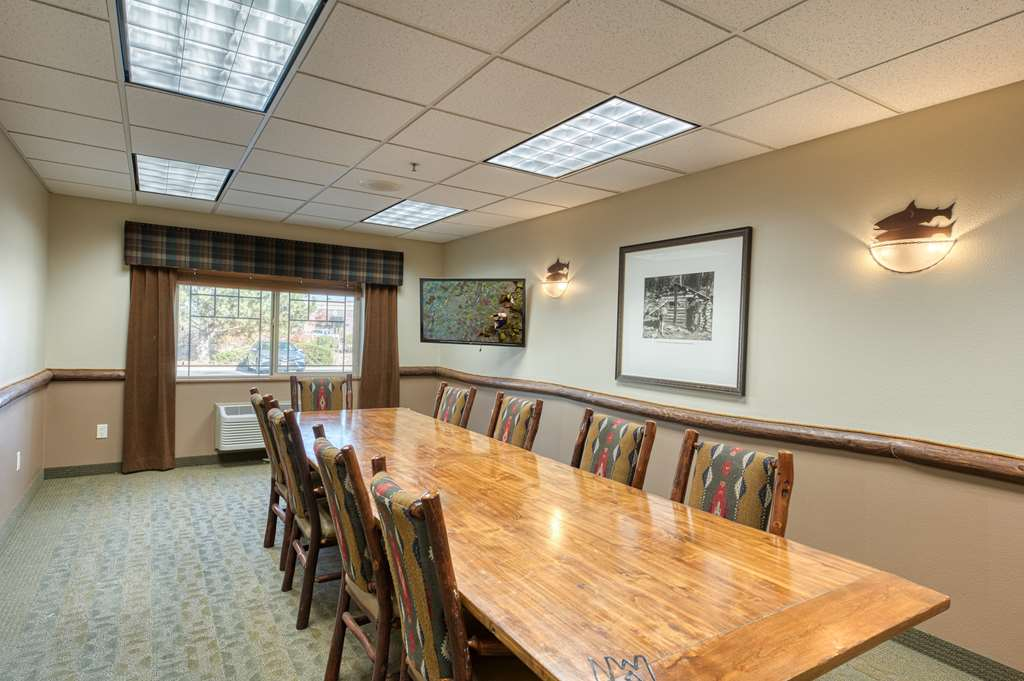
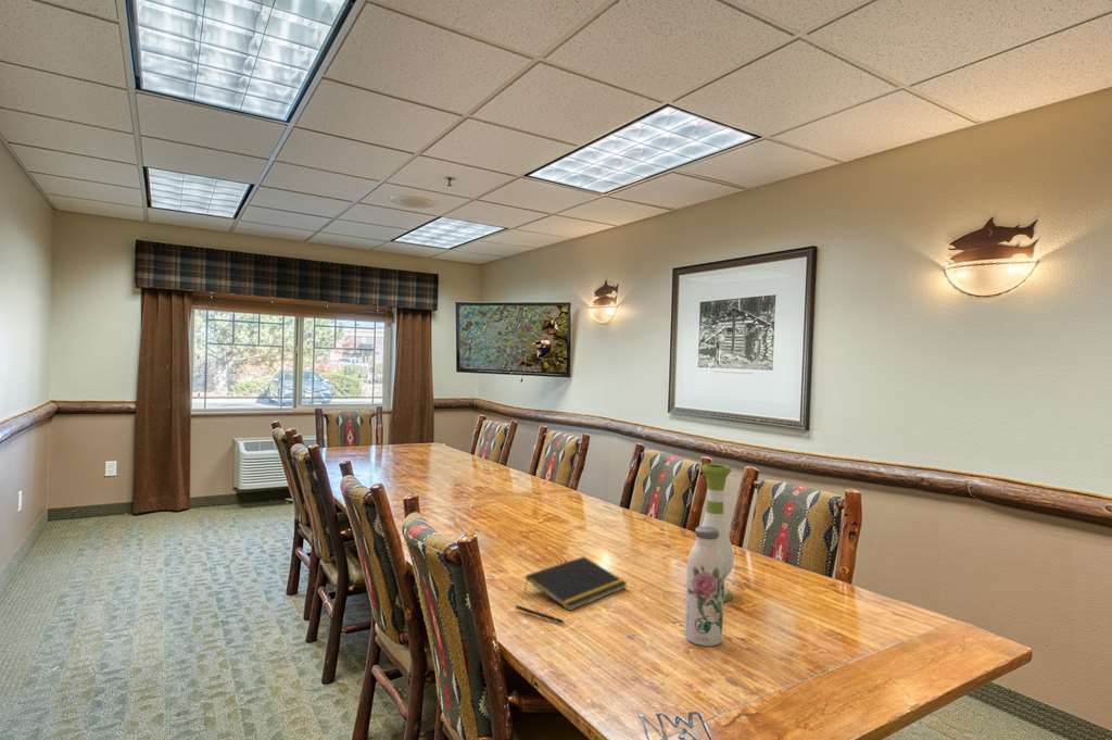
+ vase [700,463,735,603]
+ pen [515,604,566,624]
+ notepad [523,555,629,612]
+ water bottle [684,525,725,648]
